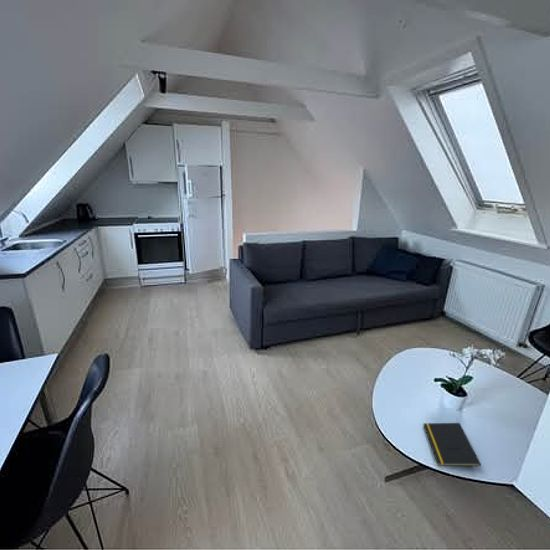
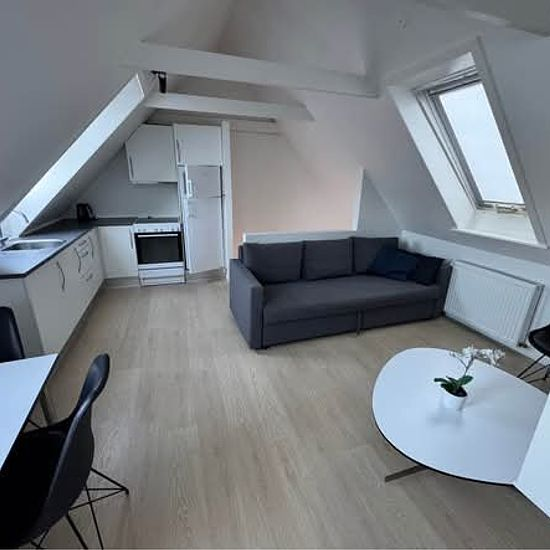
- notepad [422,422,482,467]
